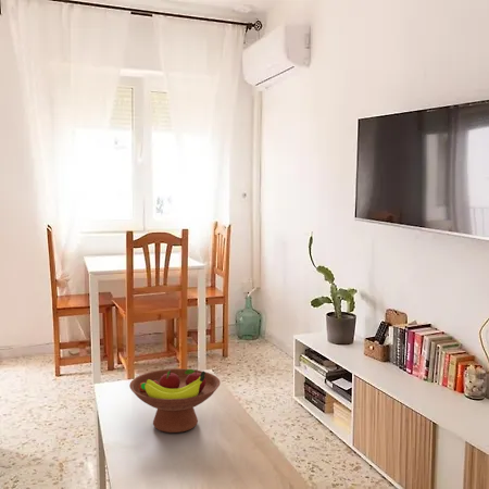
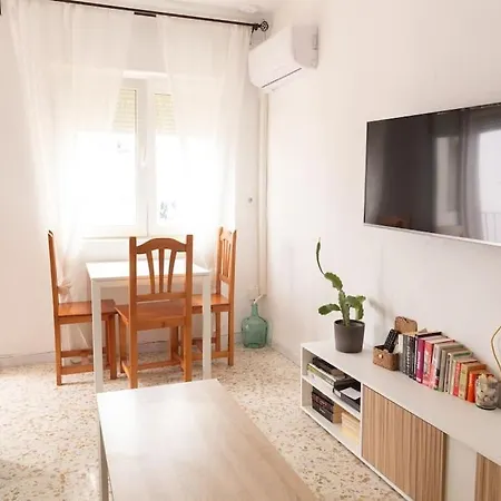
- fruit bowl [128,367,222,434]
